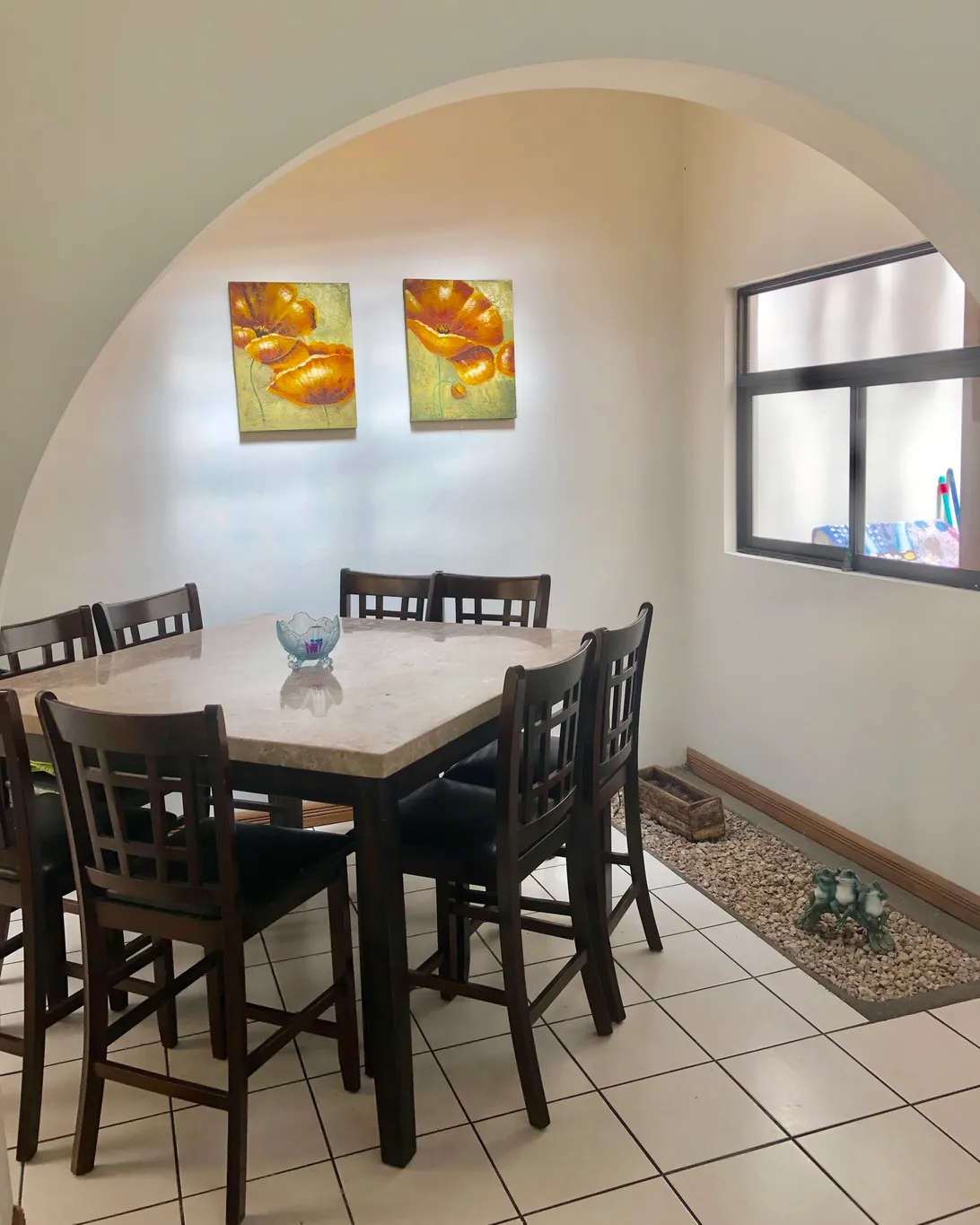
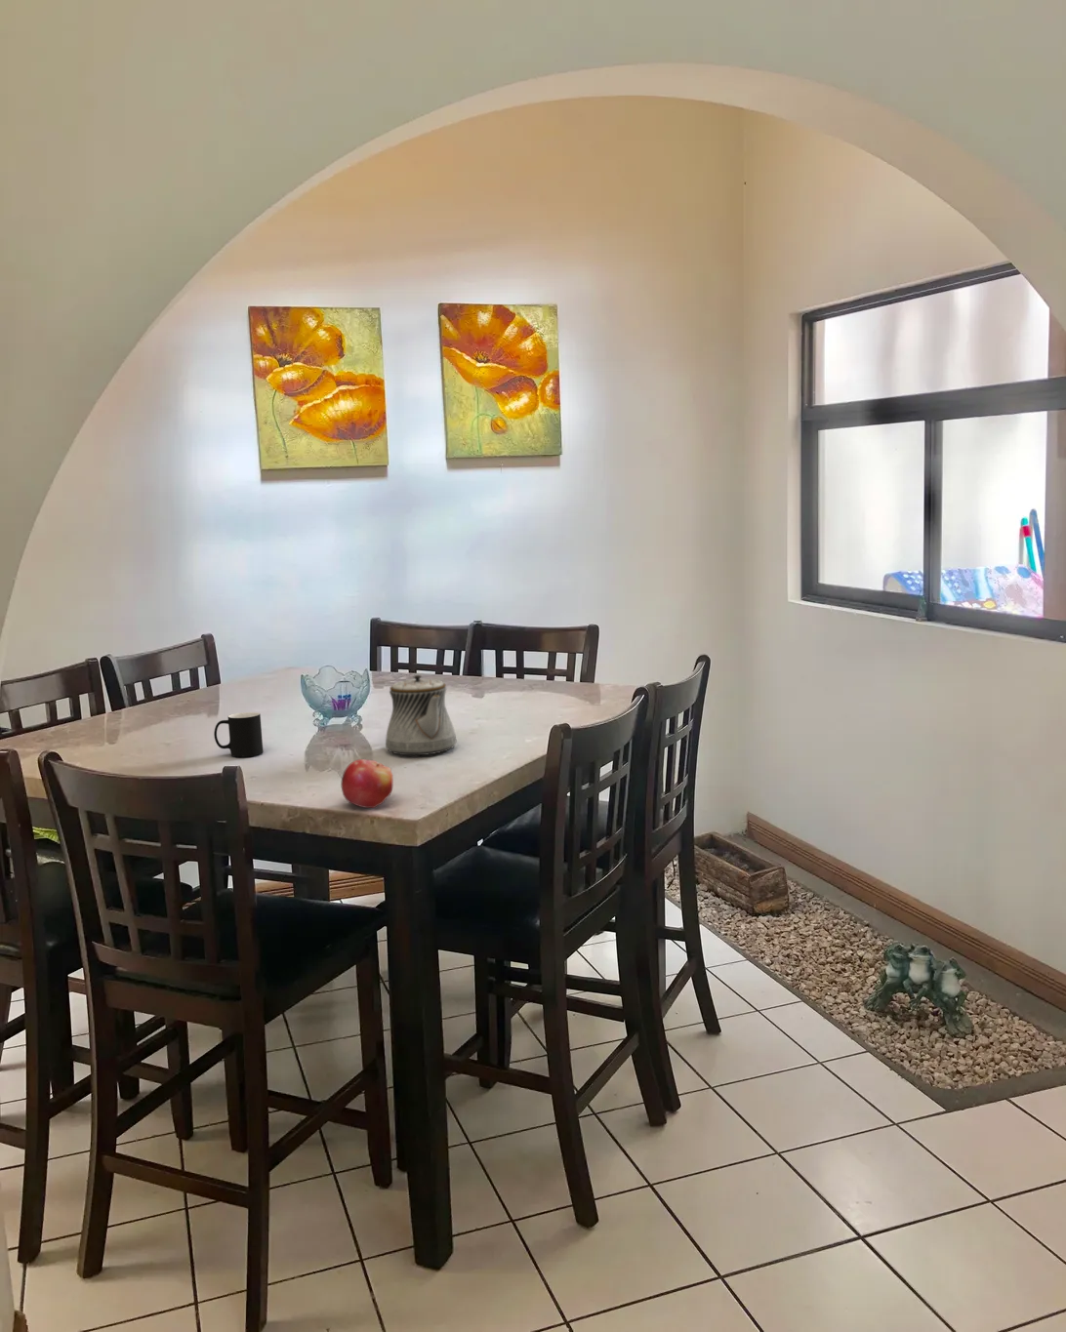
+ cup [213,711,263,757]
+ fruit [339,758,394,809]
+ teapot [385,674,458,757]
